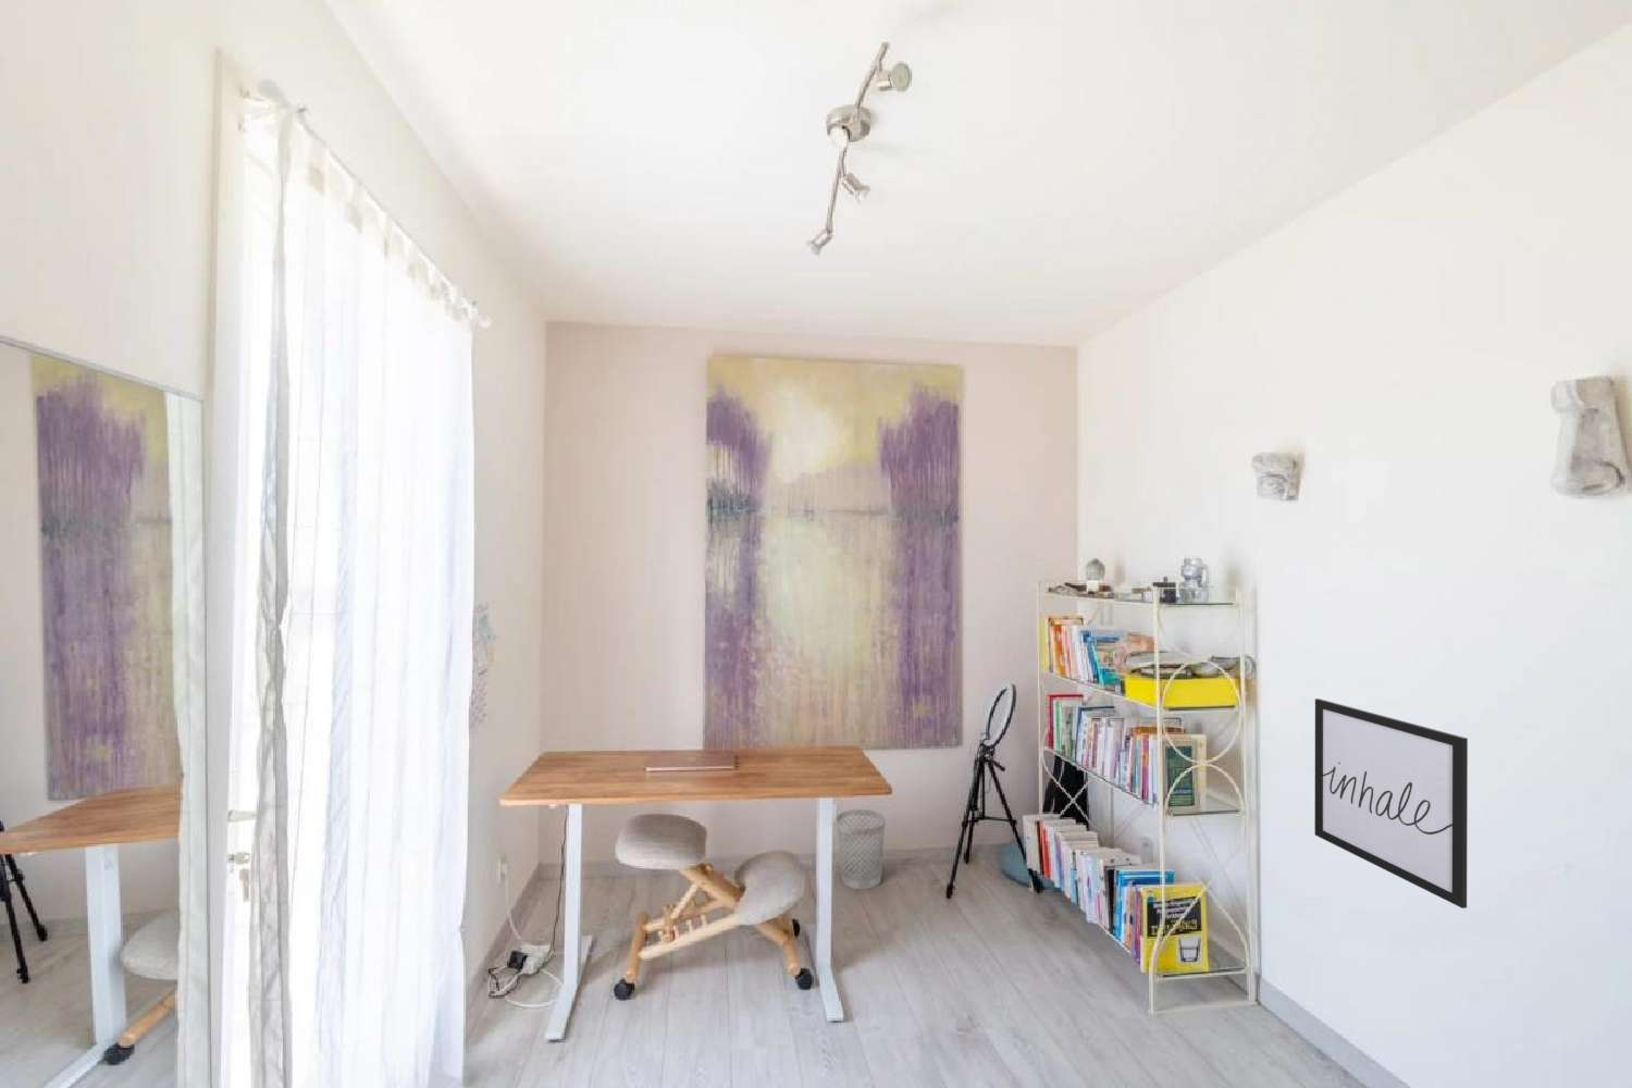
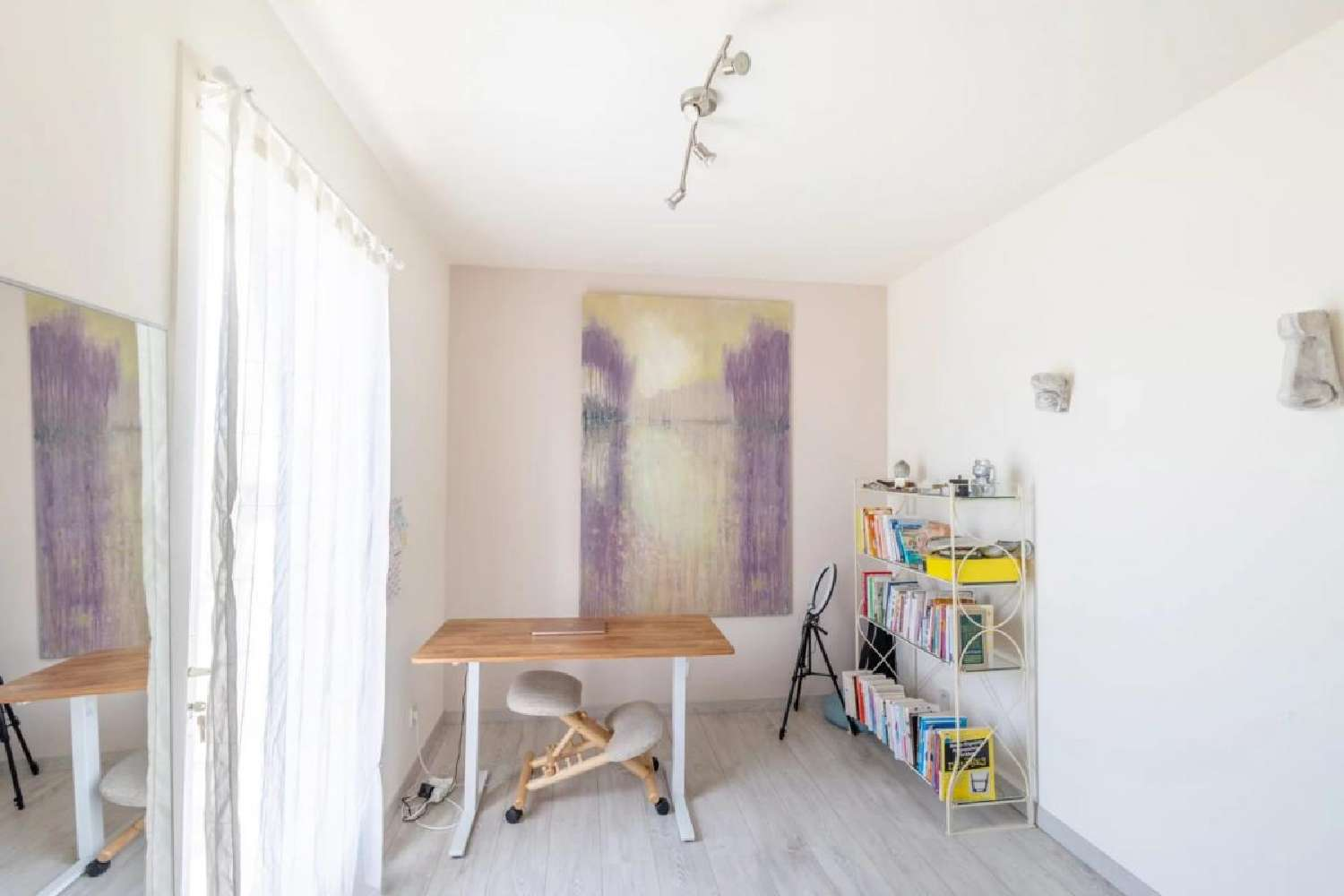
- wastebasket [835,809,886,890]
- wall art [1313,697,1469,909]
